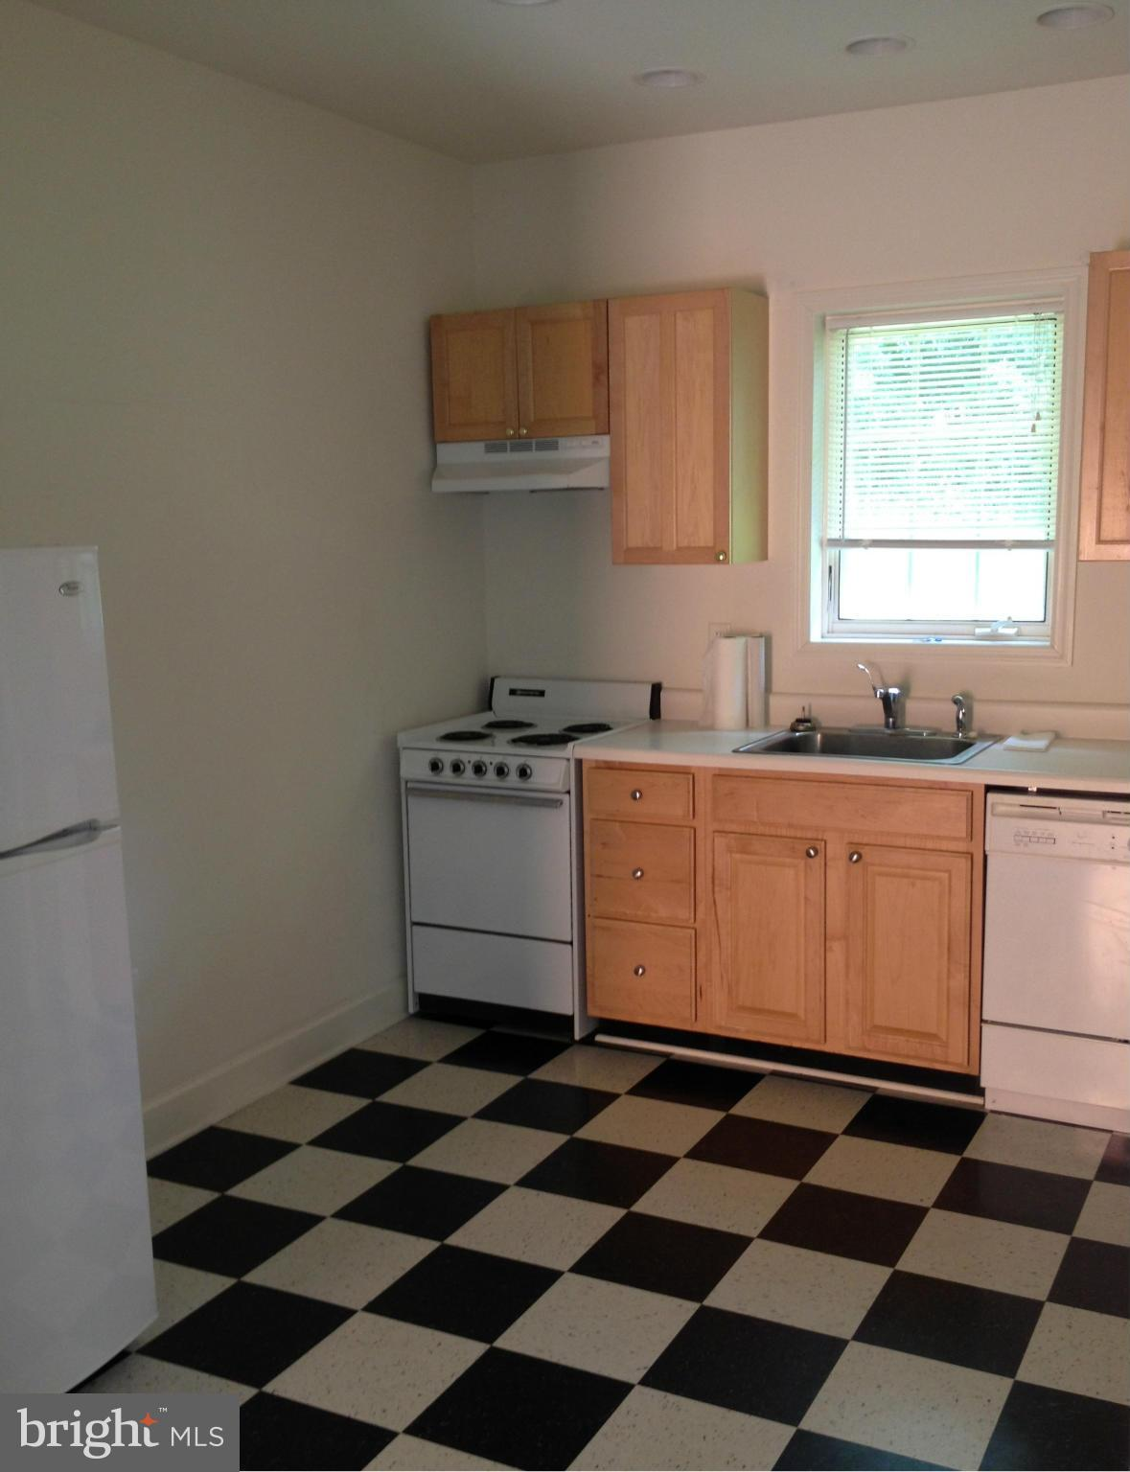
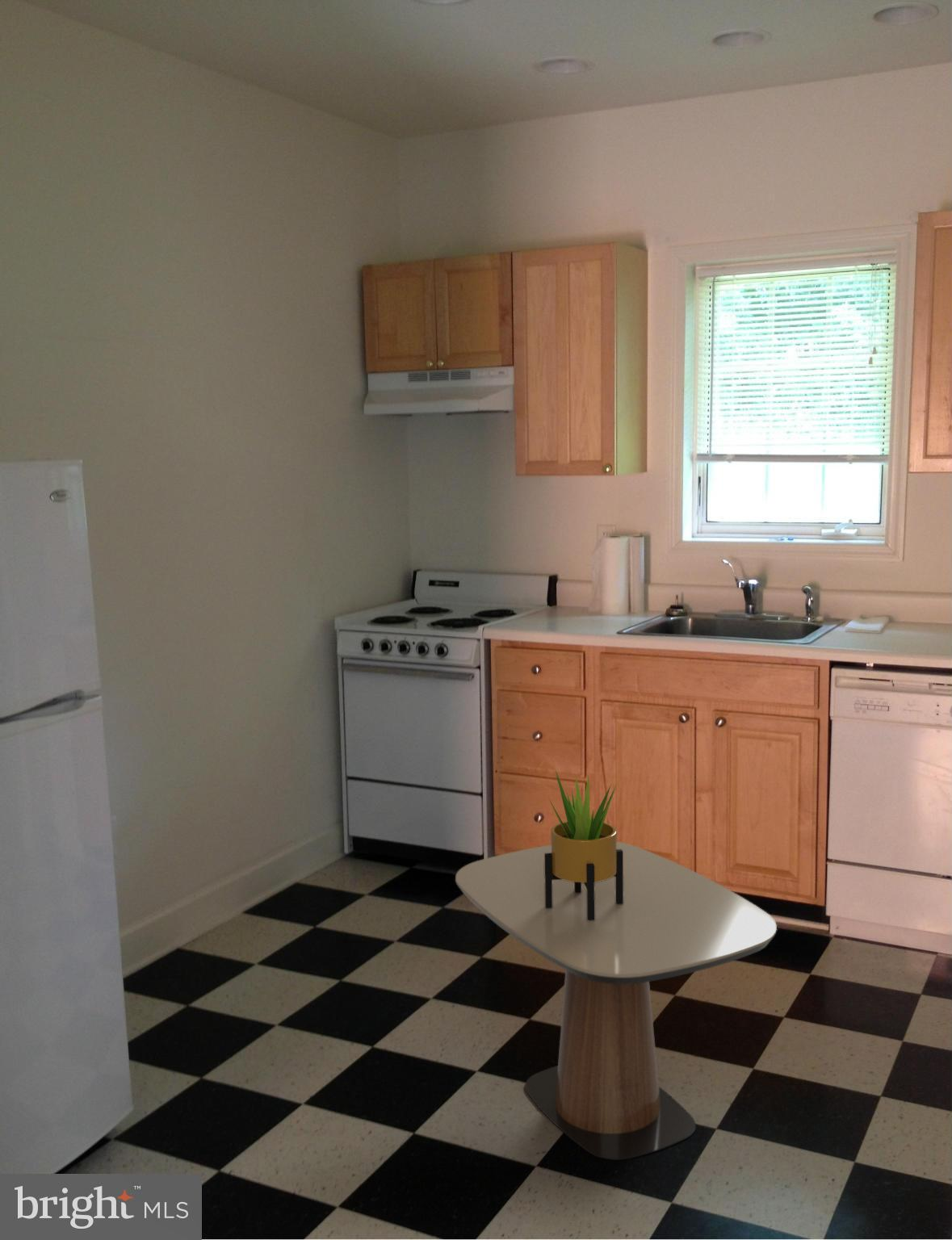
+ side table [455,841,778,1161]
+ potted plant [544,769,623,921]
